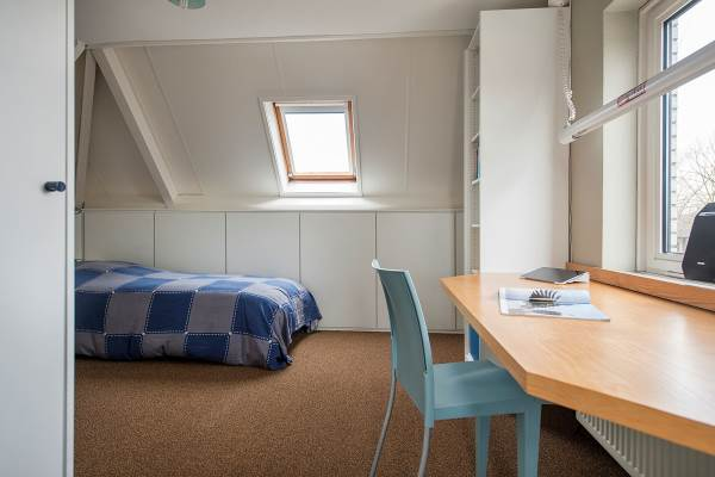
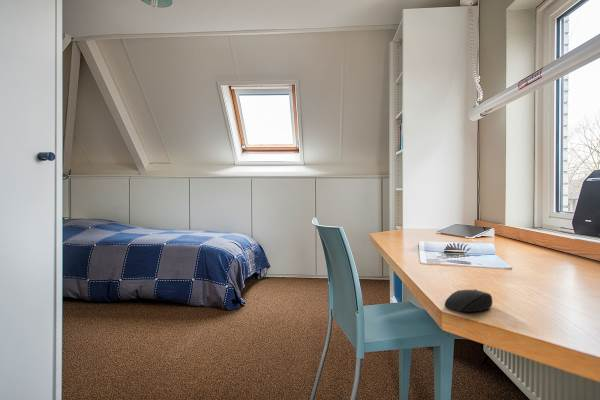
+ mouse [444,288,494,313]
